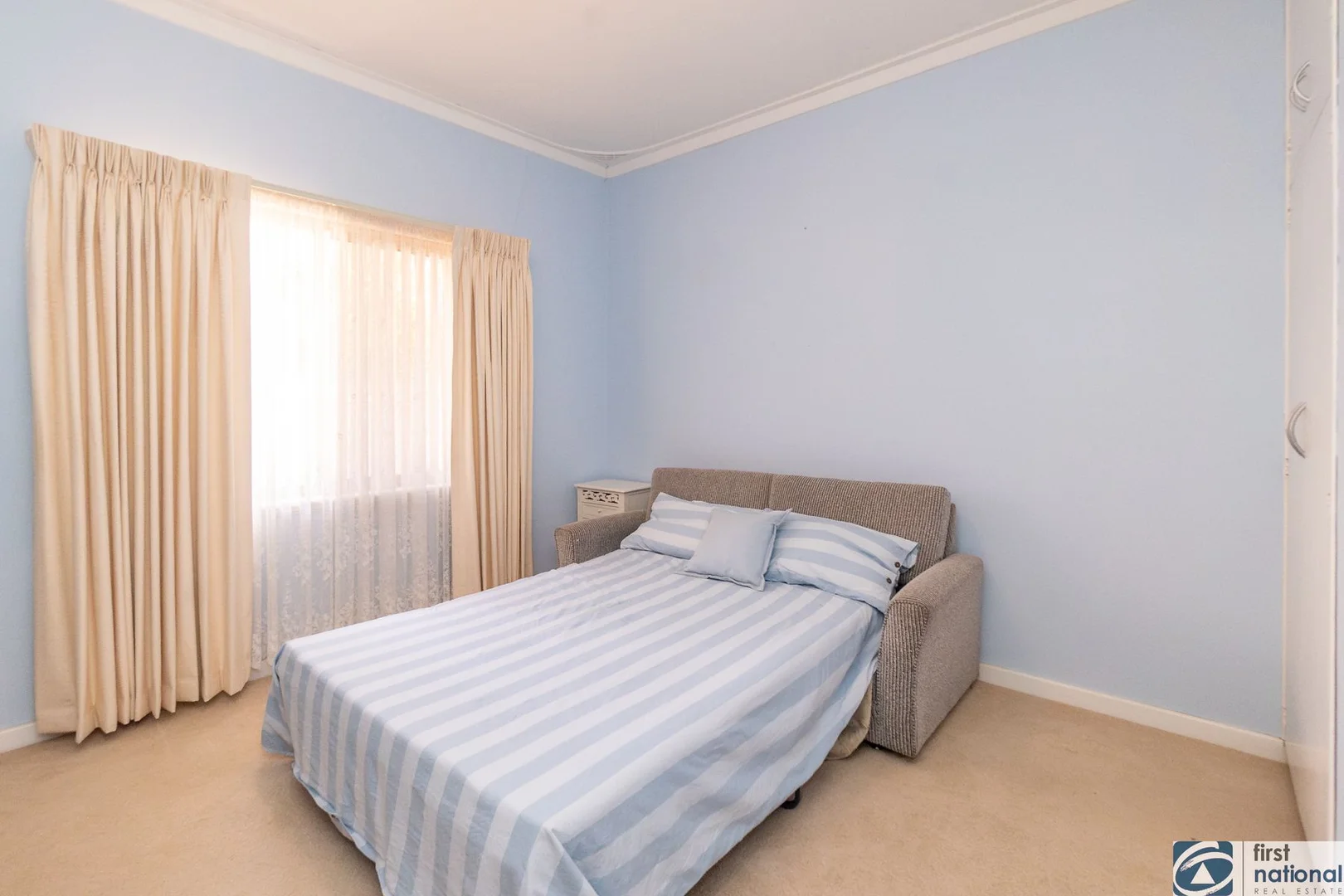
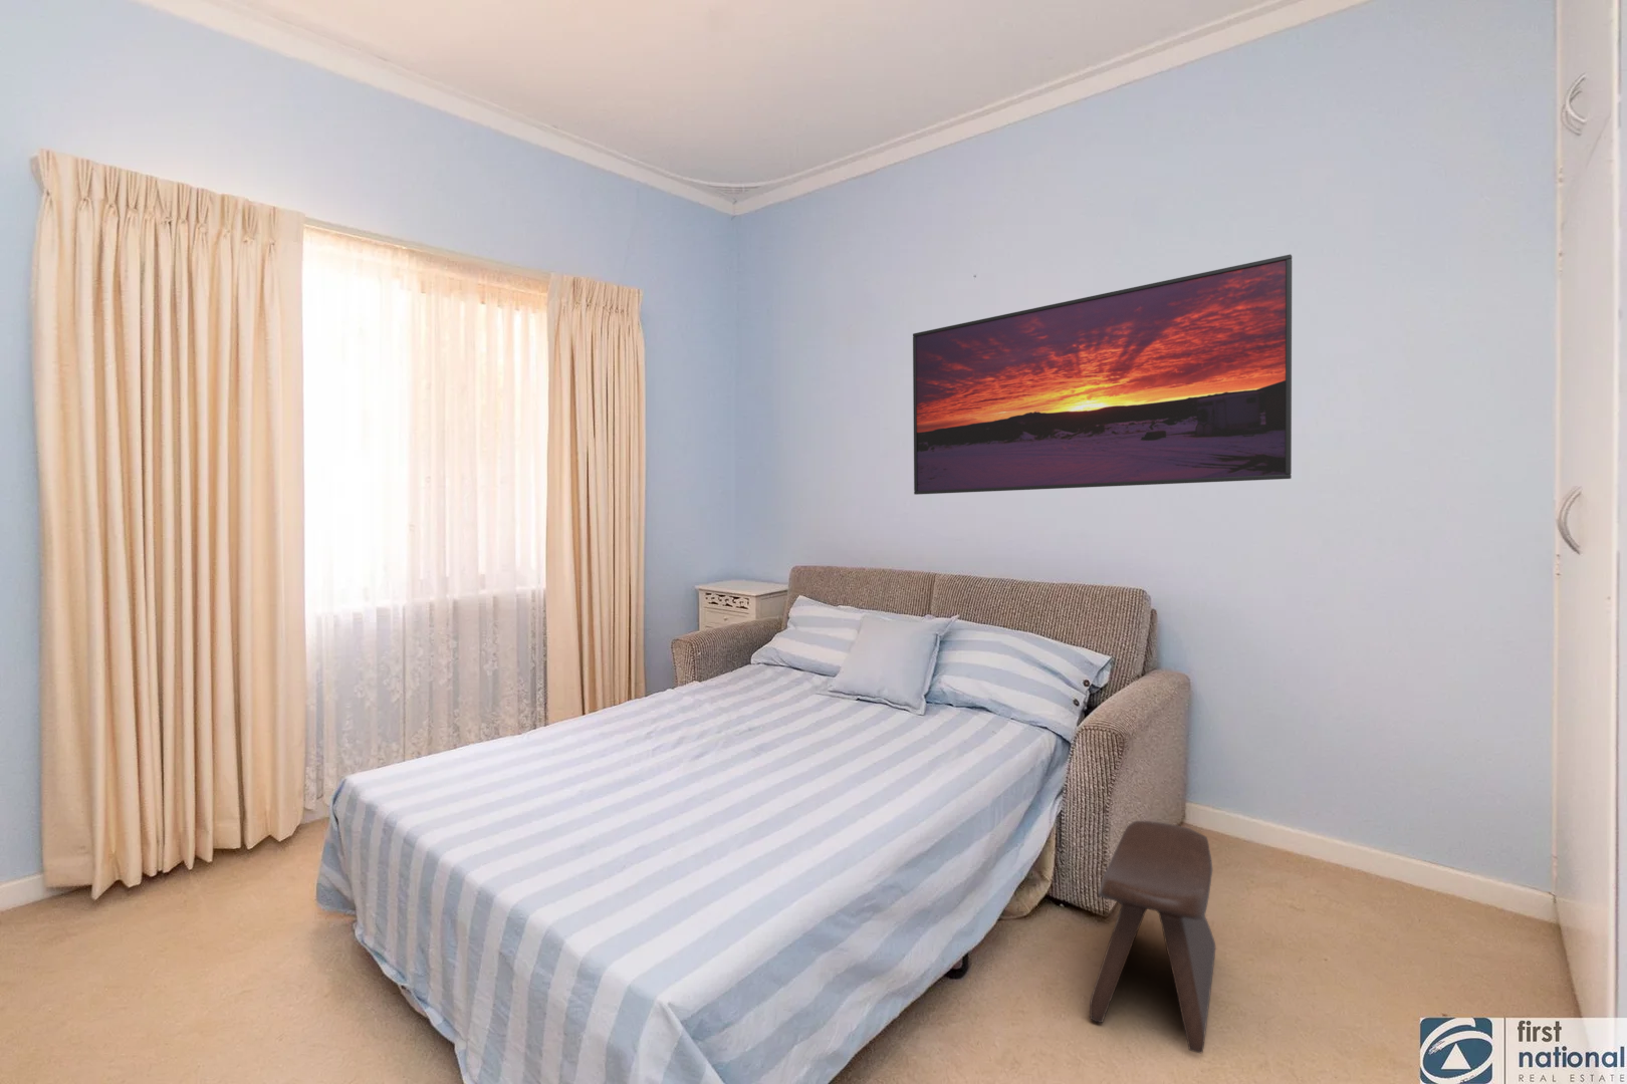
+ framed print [912,254,1293,496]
+ stool [1088,820,1217,1055]
